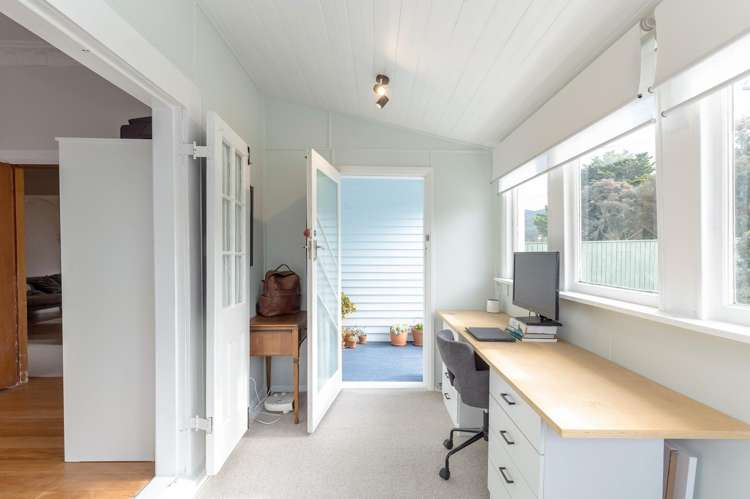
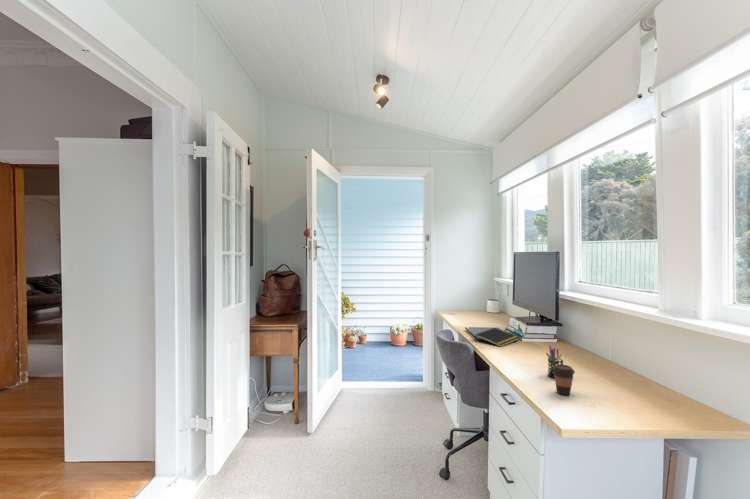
+ coffee cup [552,363,576,396]
+ pen holder [545,345,564,379]
+ notepad [474,327,520,348]
